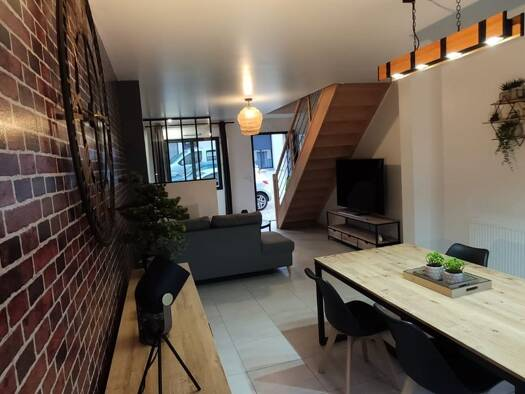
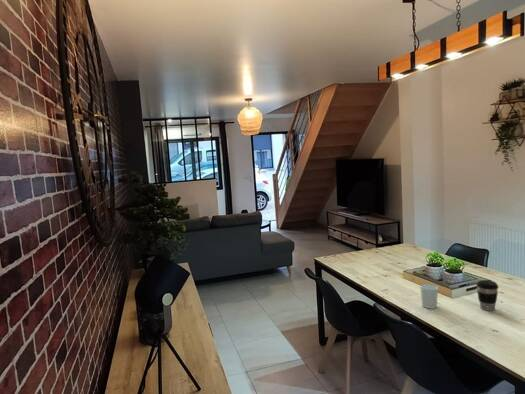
+ coffee cup [475,279,499,312]
+ cup [419,283,439,309]
